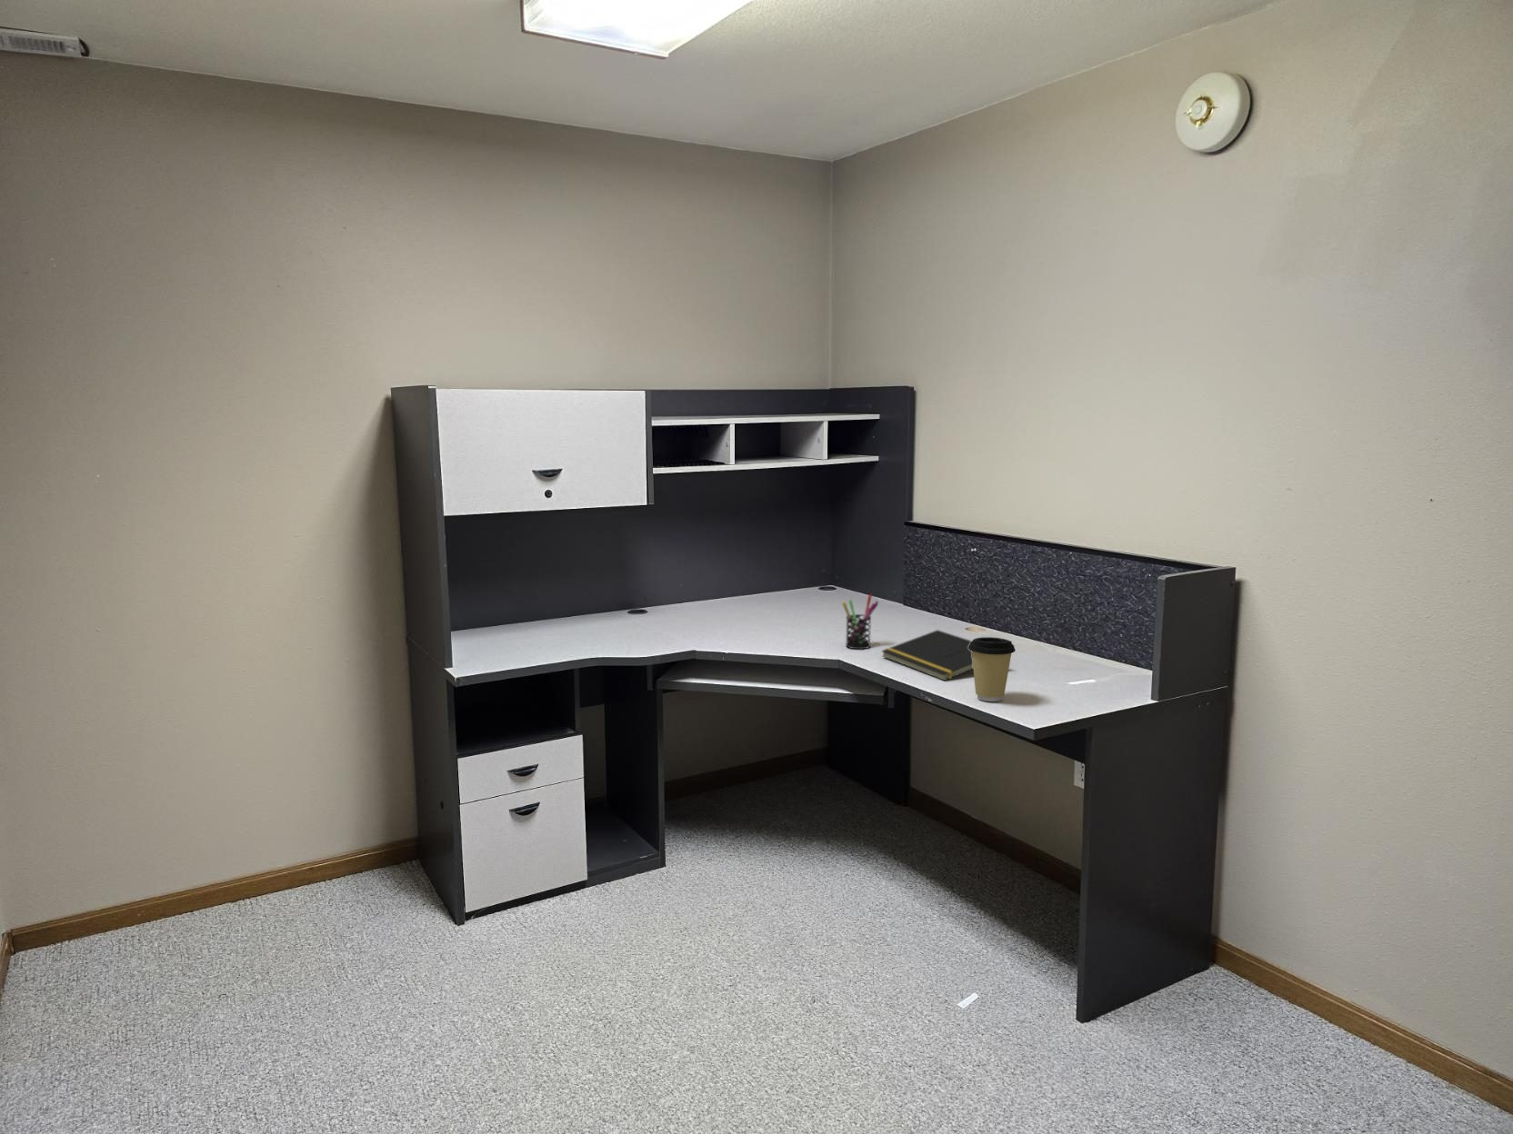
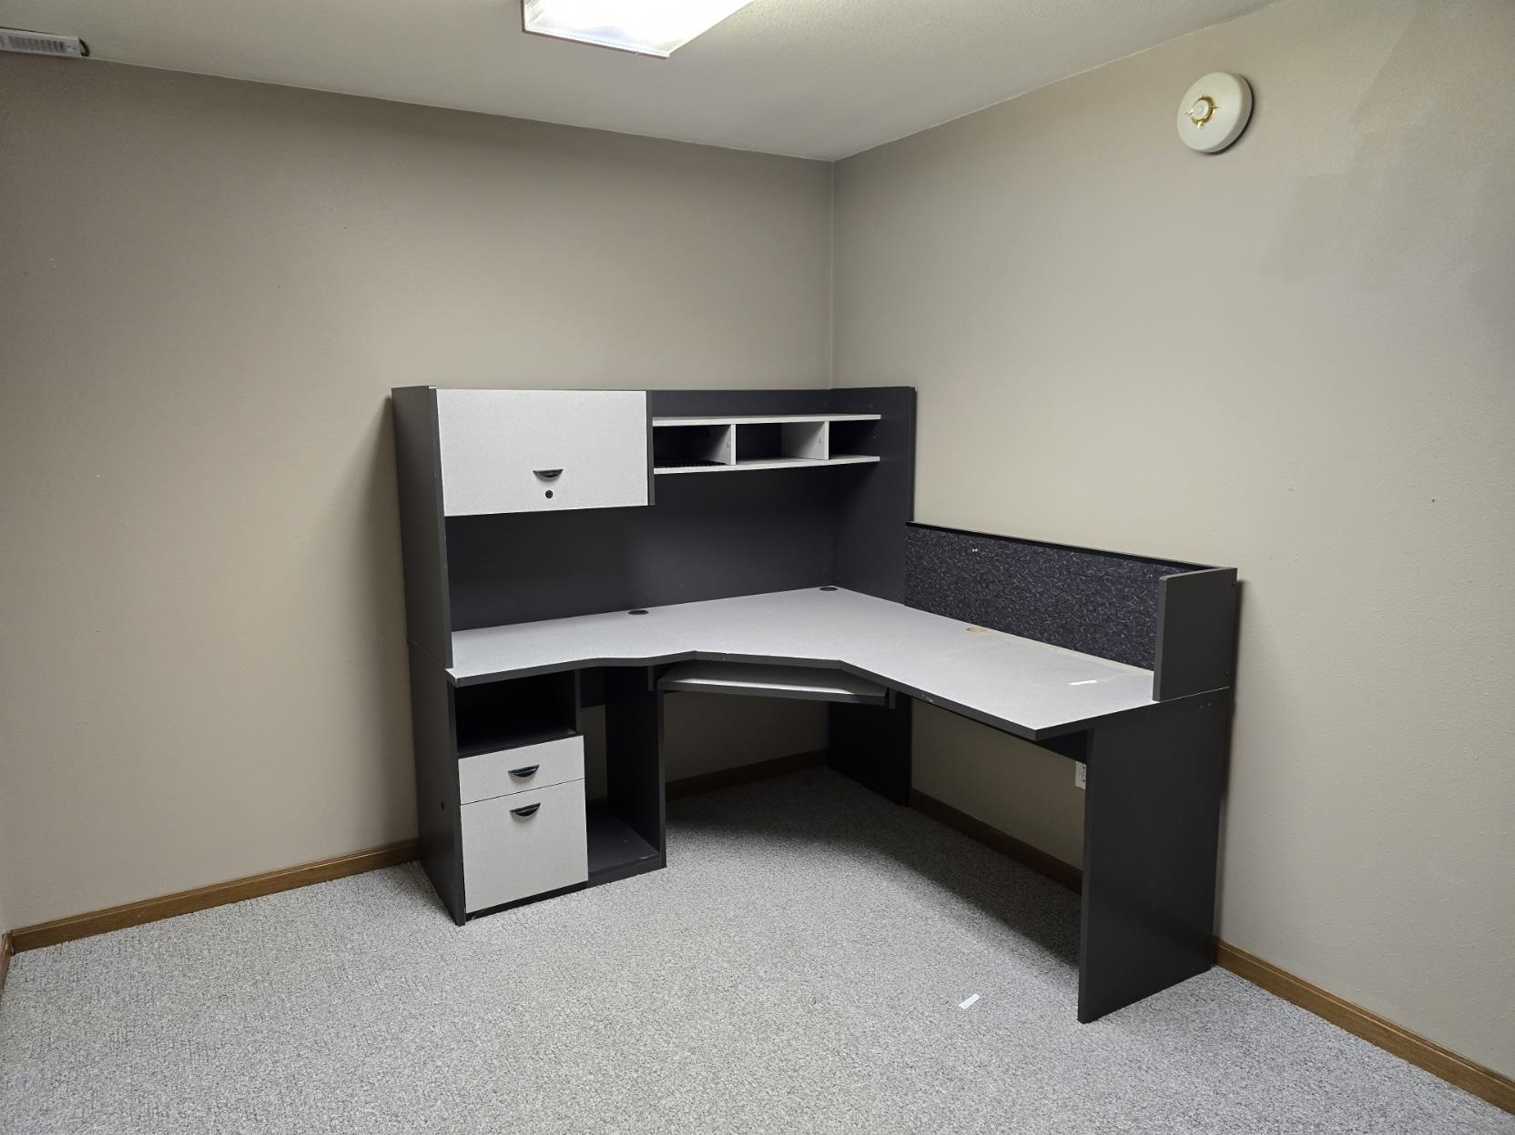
- notepad [880,629,973,681]
- pen holder [841,593,879,649]
- coffee cup [969,636,1016,703]
